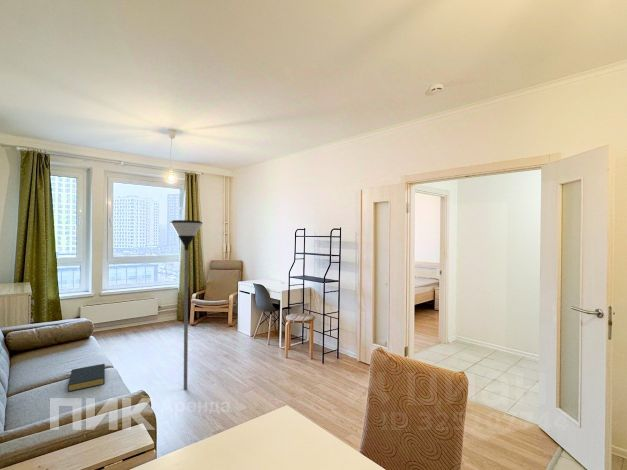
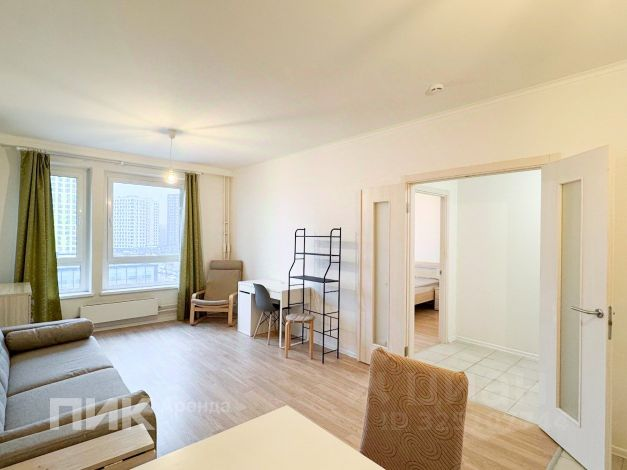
- hardback book [66,363,106,393]
- floor lamp [169,219,204,391]
